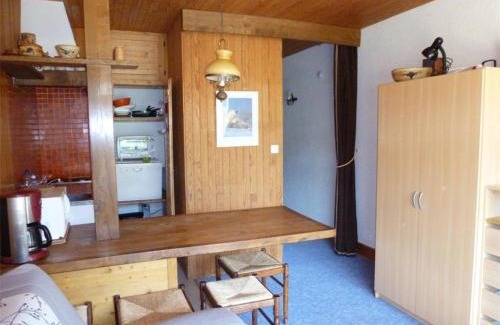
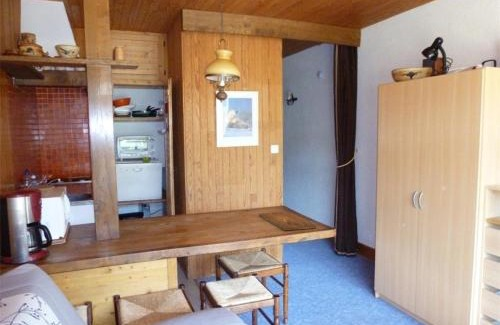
+ cutting board [258,210,317,231]
